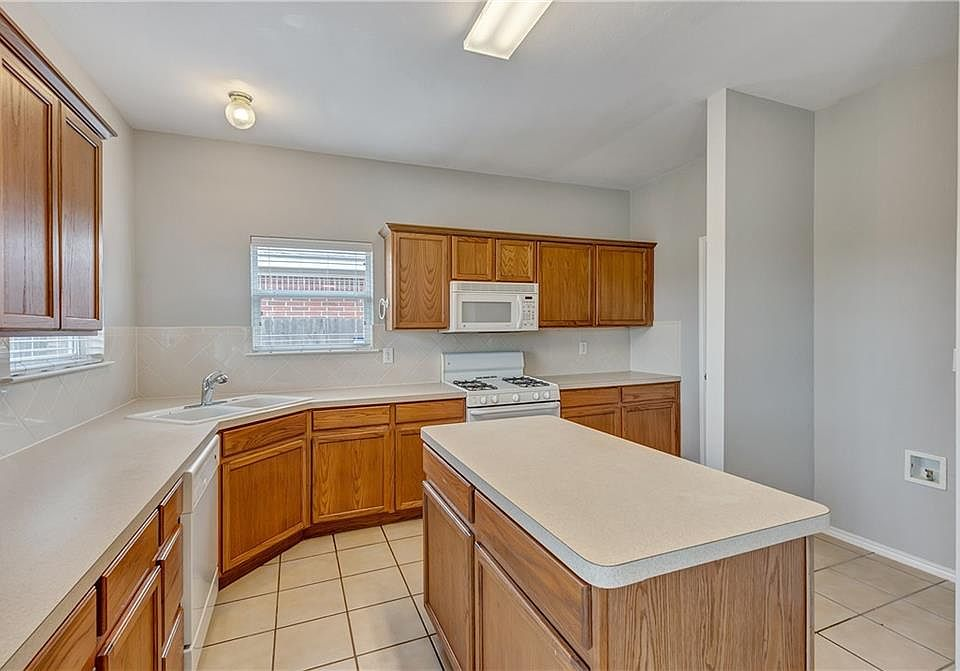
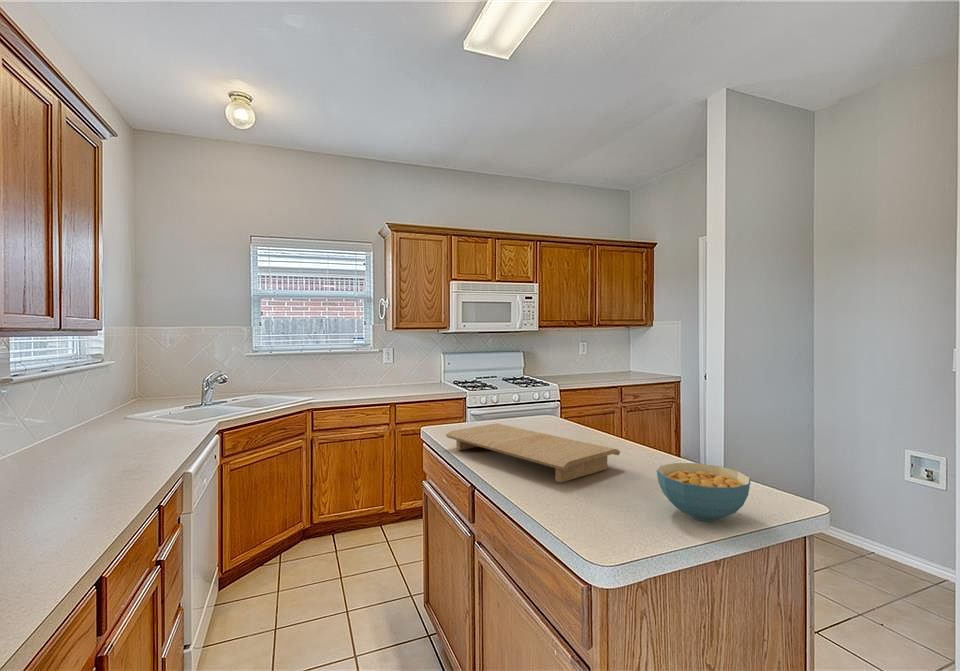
+ cereal bowl [656,462,752,522]
+ cutting board [445,422,621,483]
